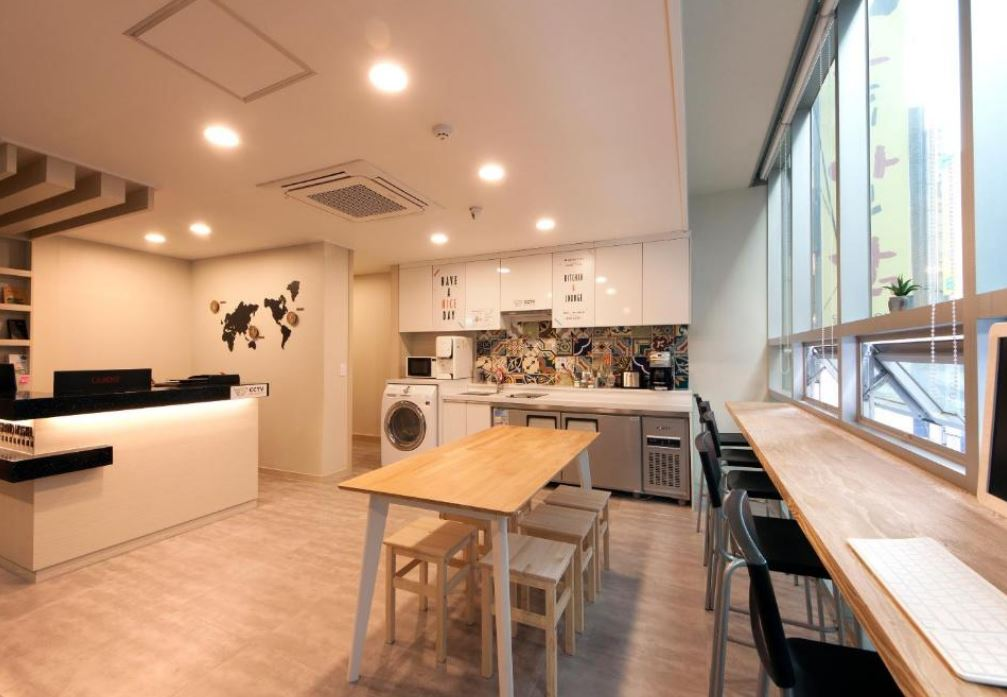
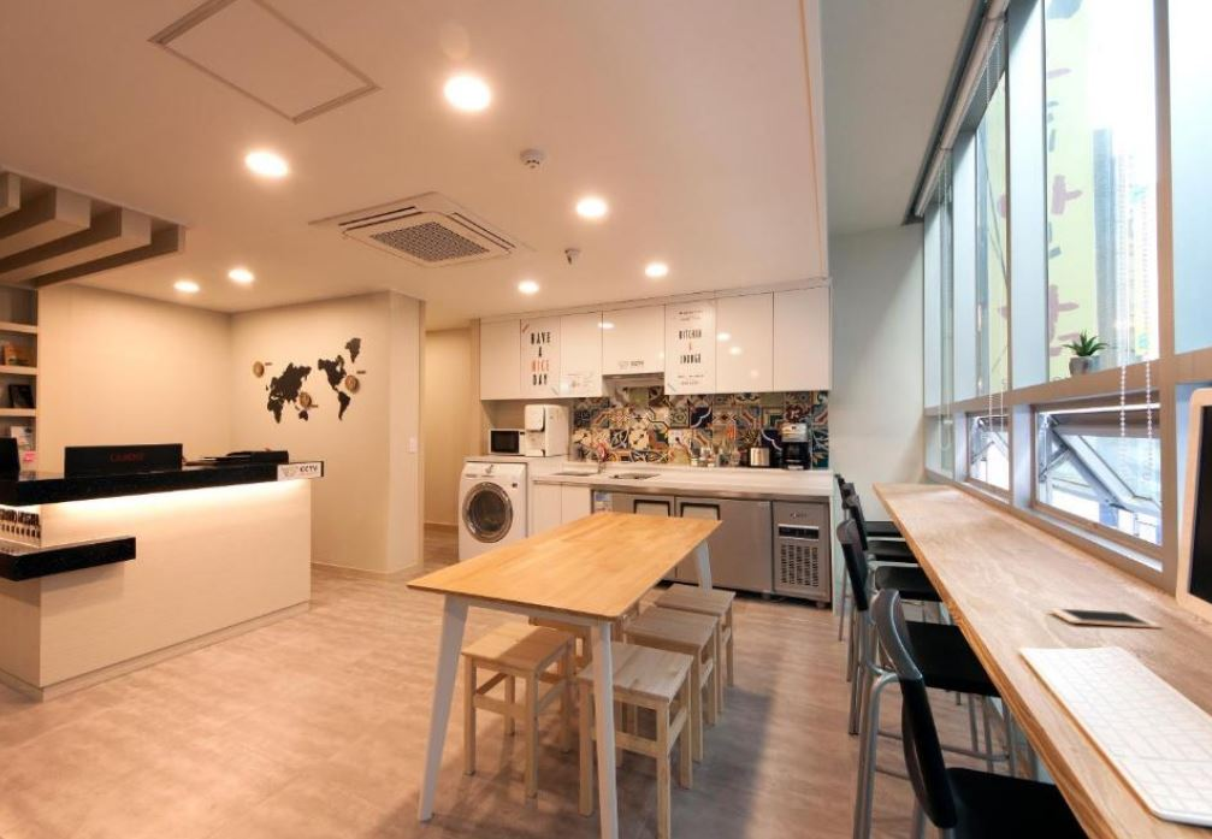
+ cell phone [1047,607,1161,630]
